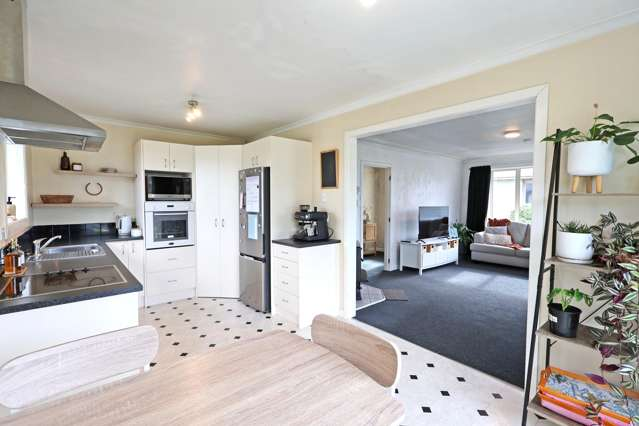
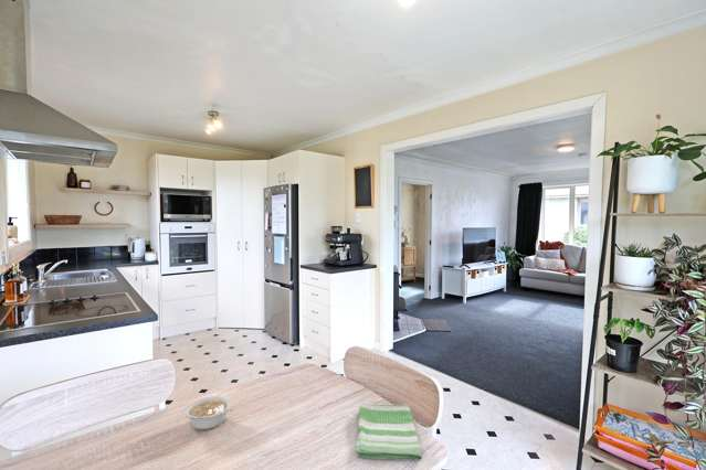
+ legume [182,395,233,430]
+ dish towel [354,403,423,461]
